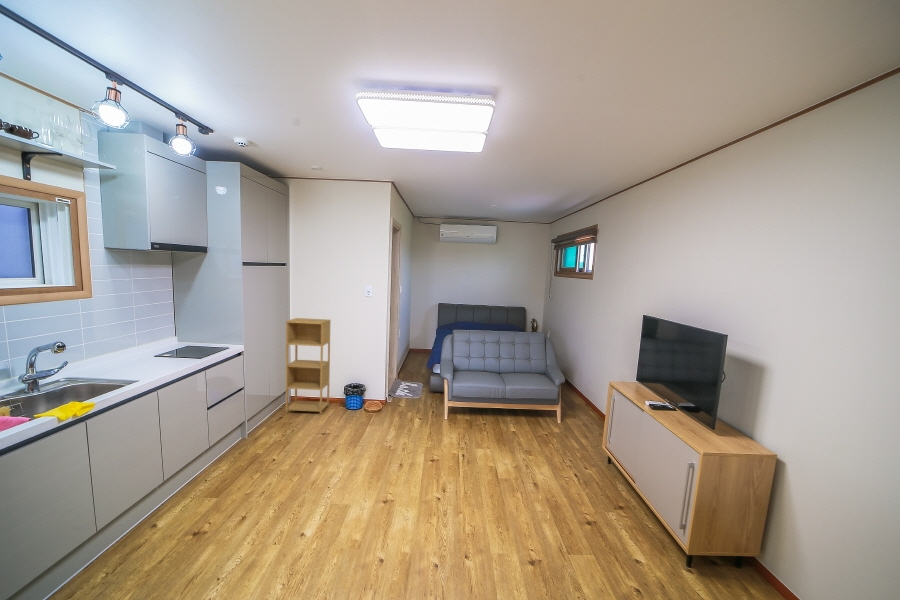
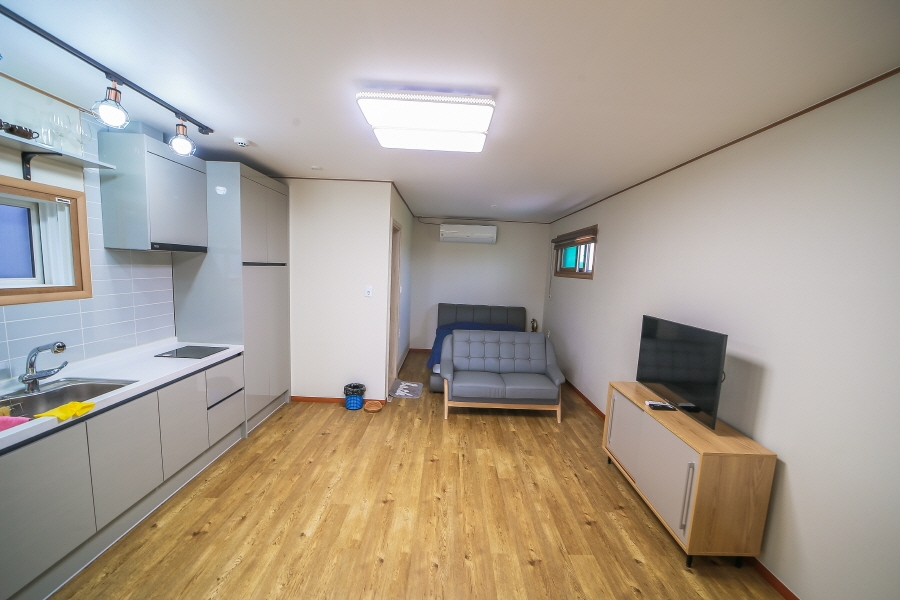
- shelving unit [285,317,331,415]
